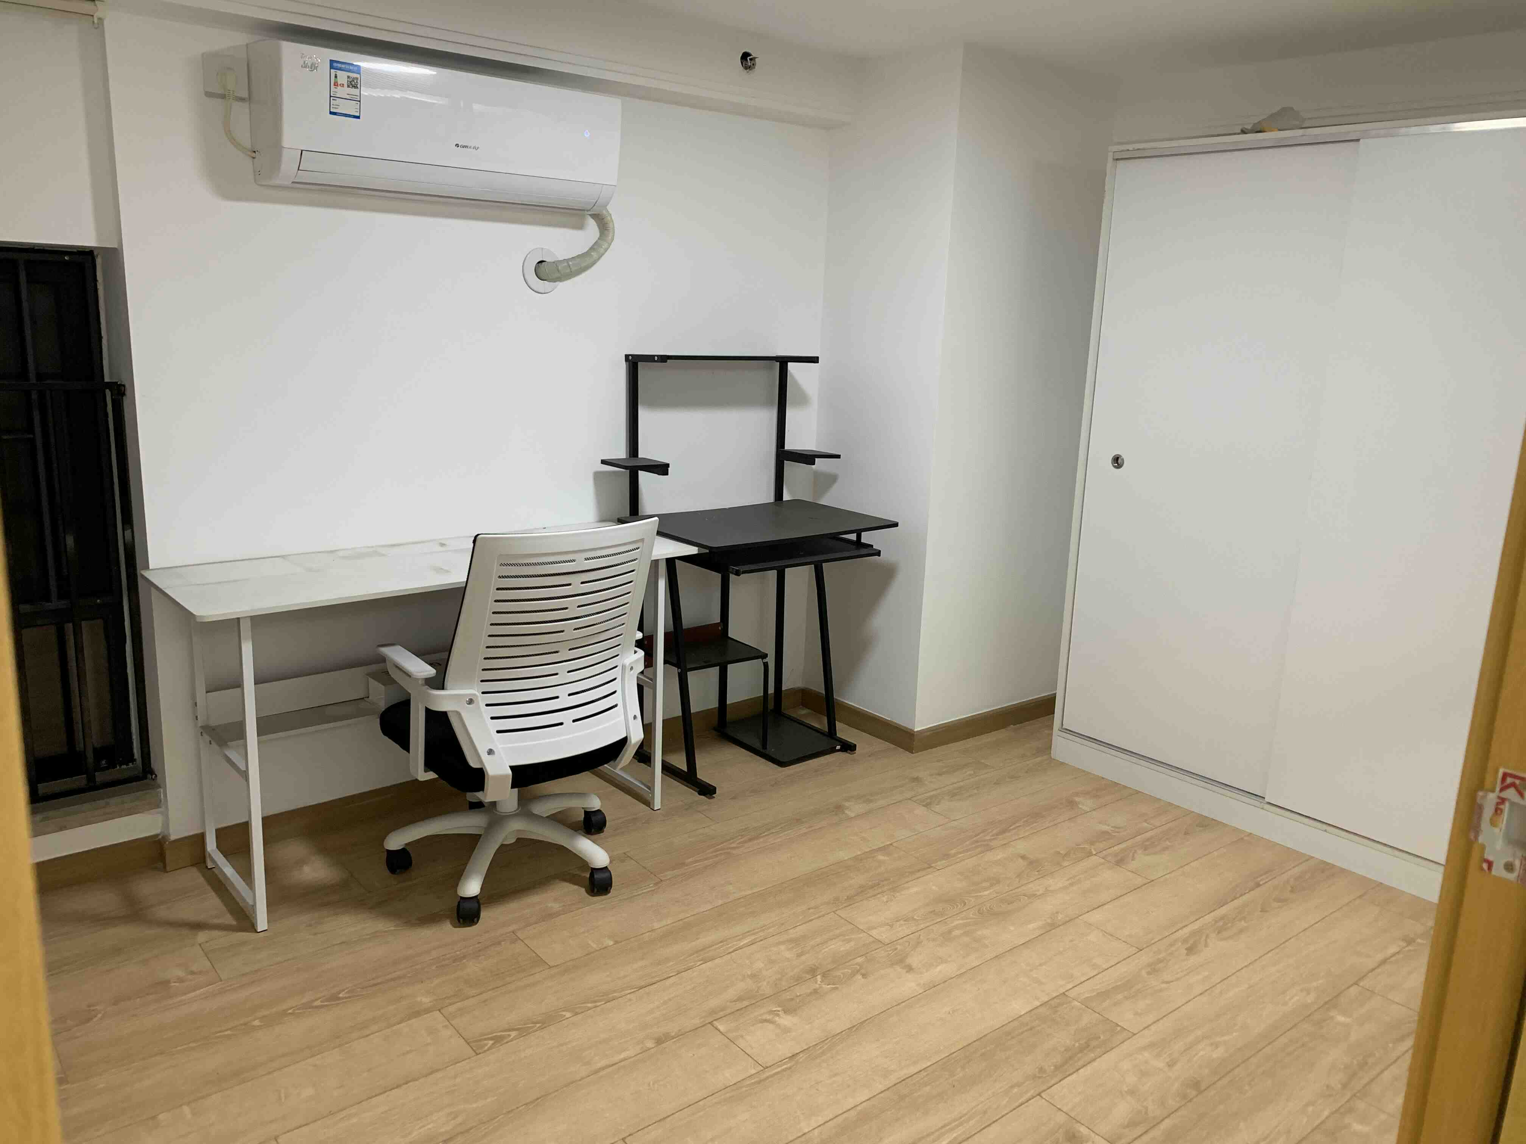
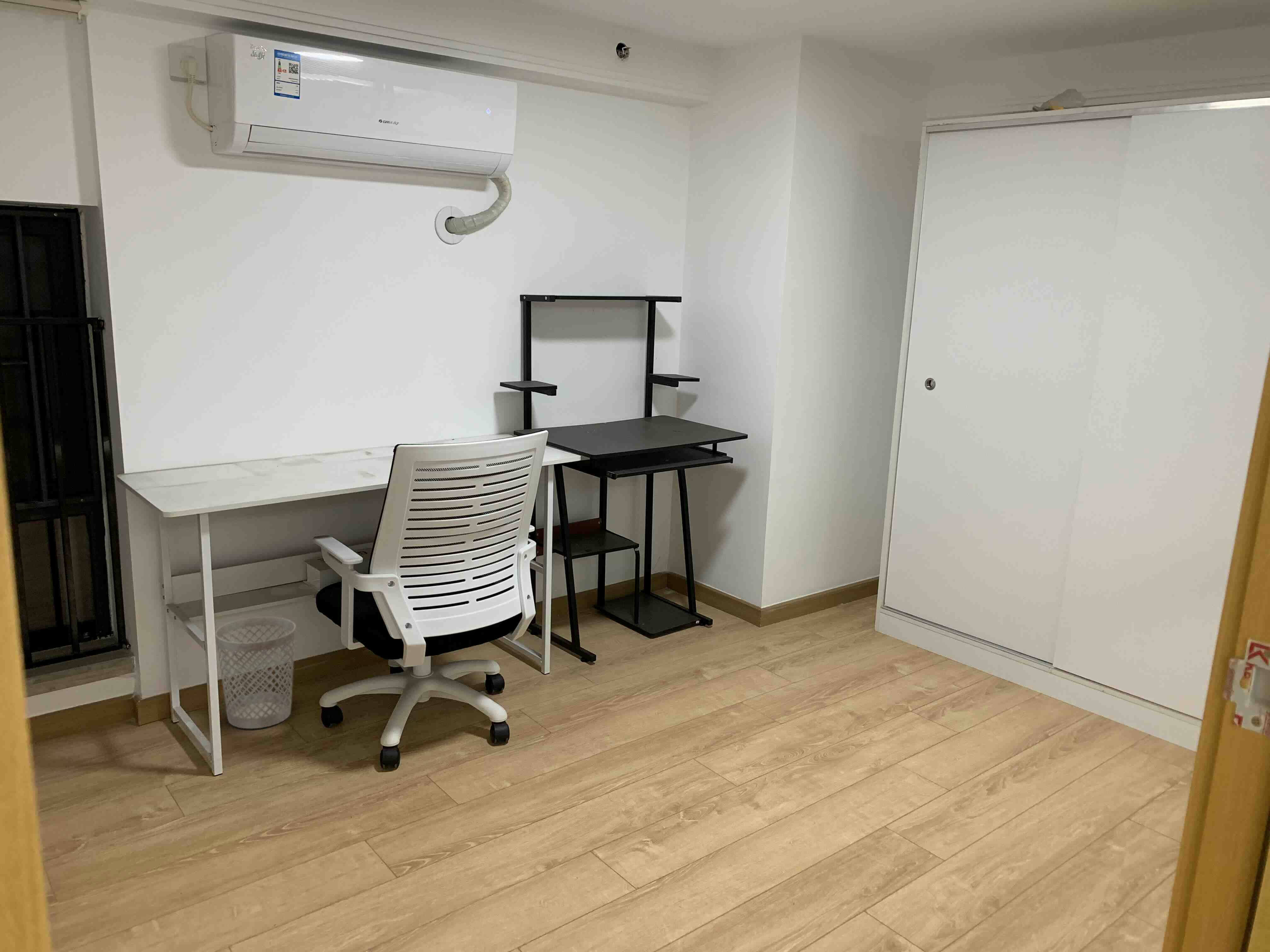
+ wastebasket [215,617,296,729]
